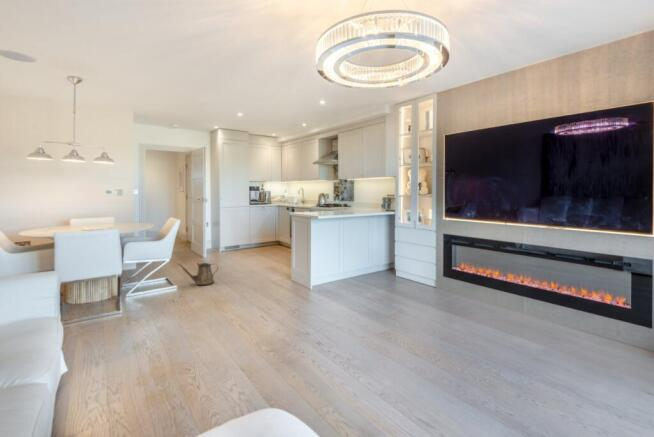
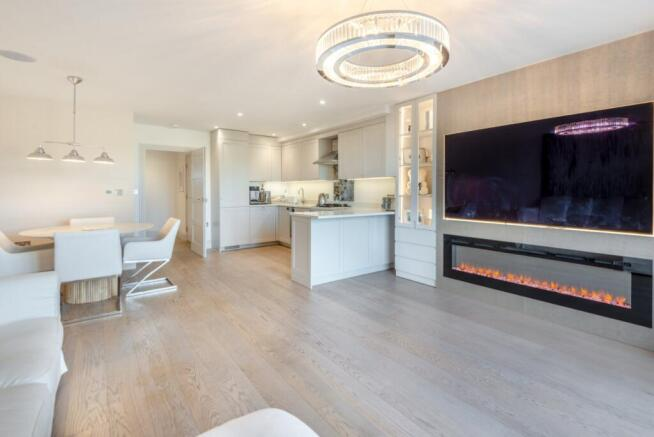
- watering can [176,262,219,286]
